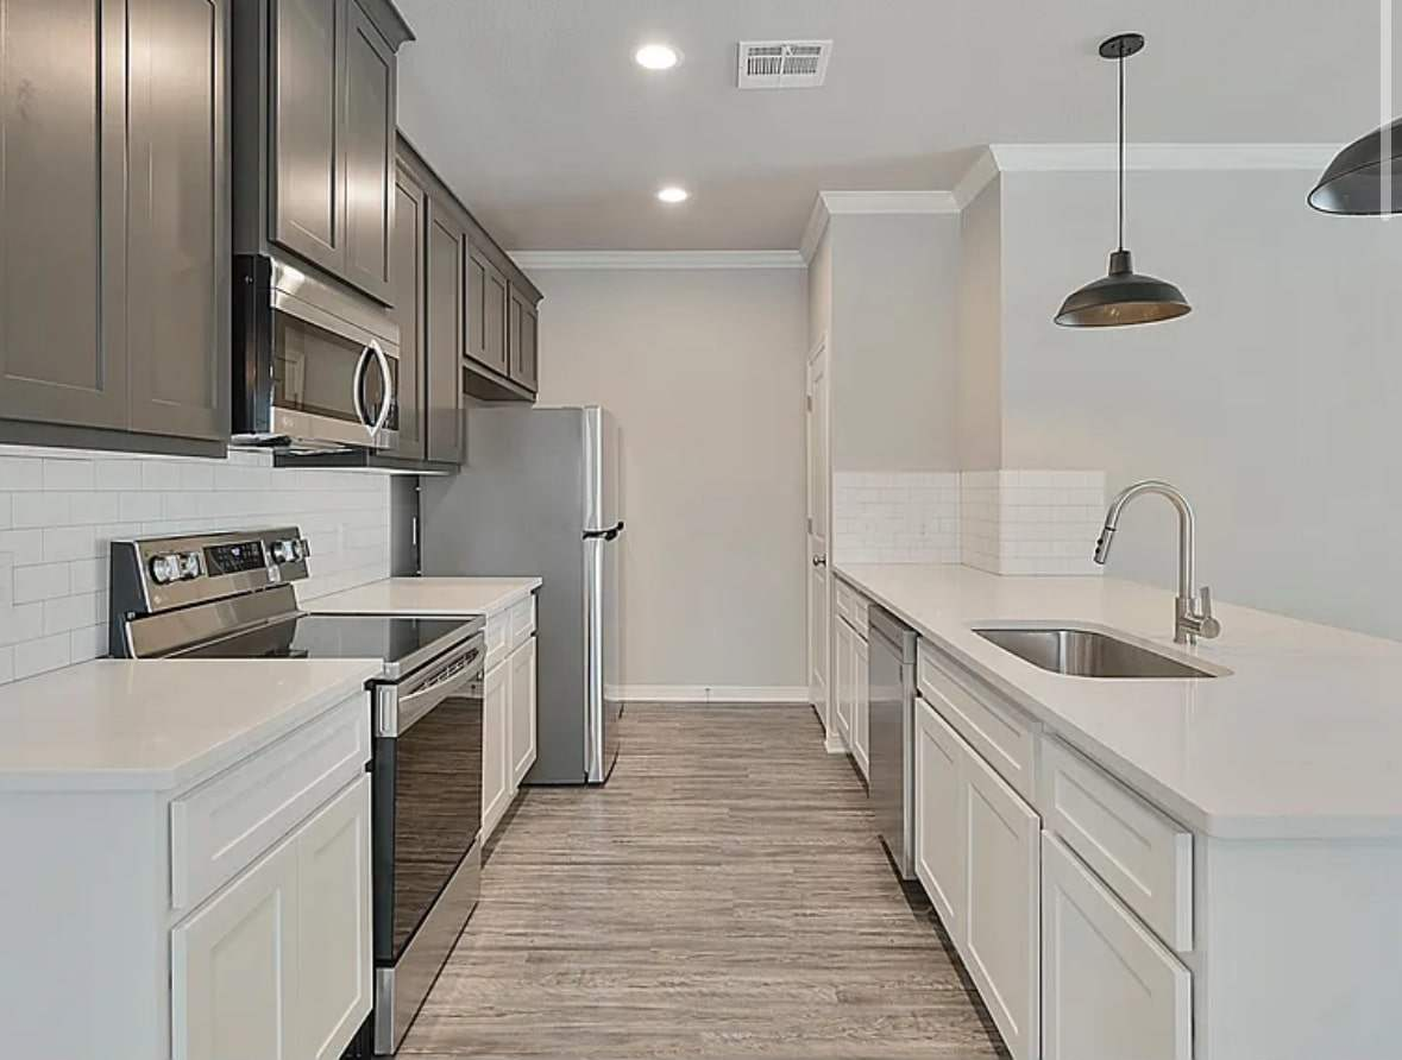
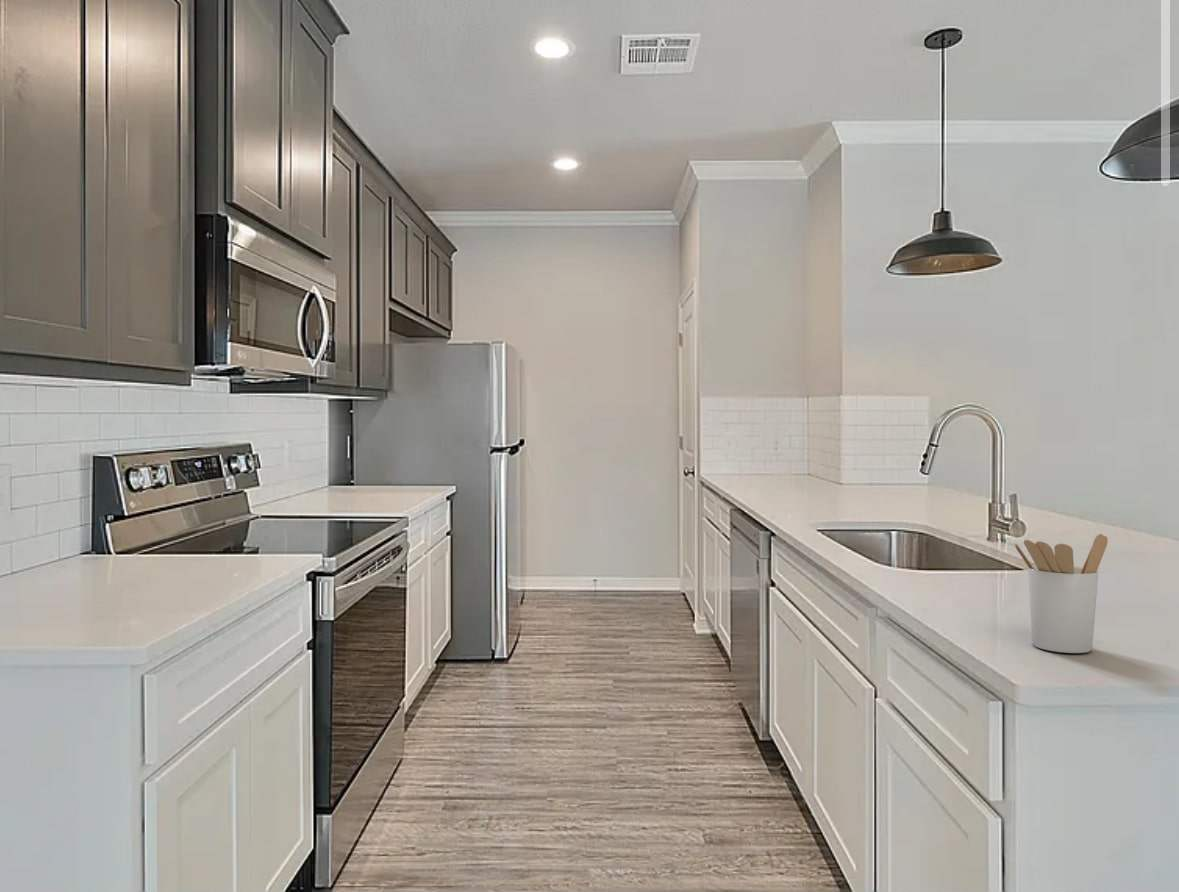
+ utensil holder [1014,533,1109,654]
